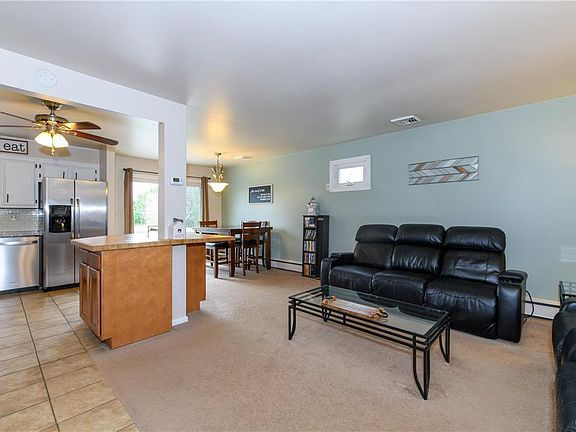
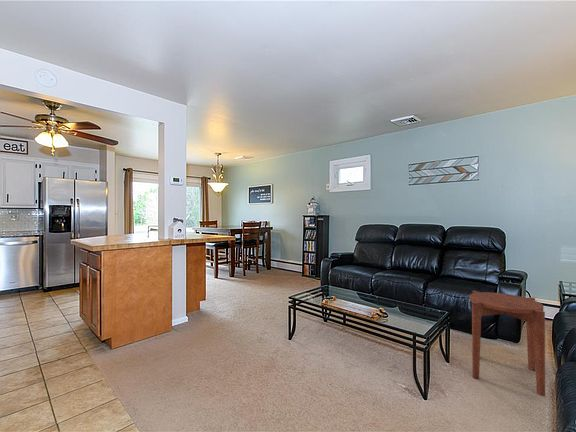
+ side table [469,290,546,397]
